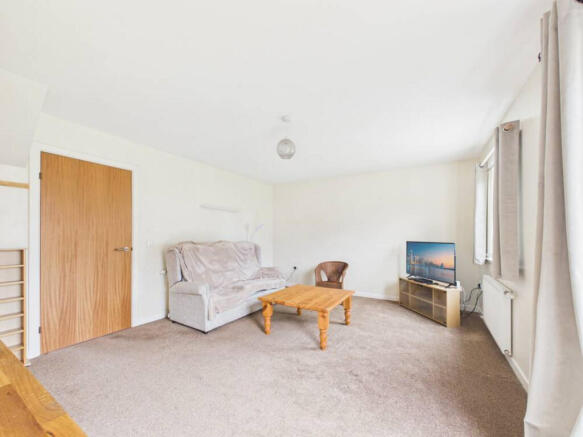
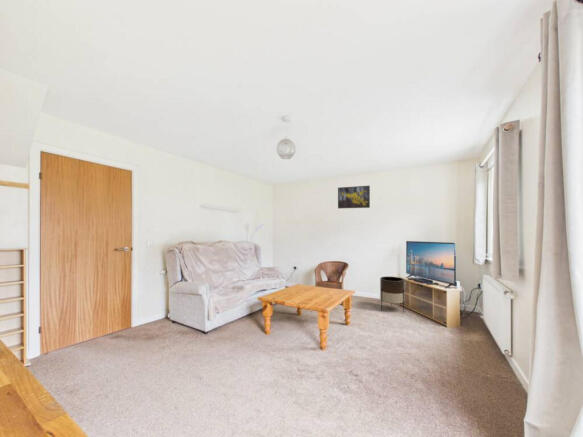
+ planter [379,275,405,313]
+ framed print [337,185,371,209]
